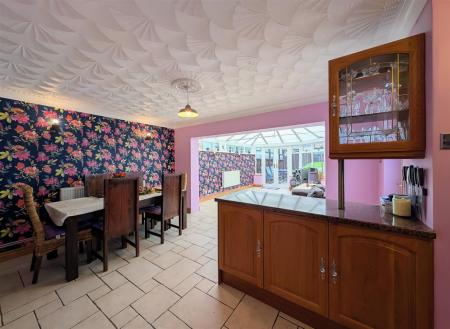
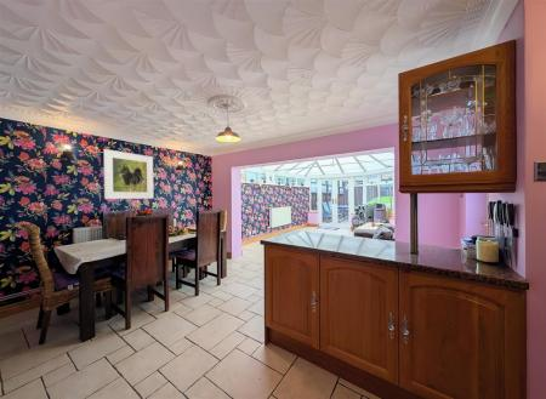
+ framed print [103,148,154,200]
